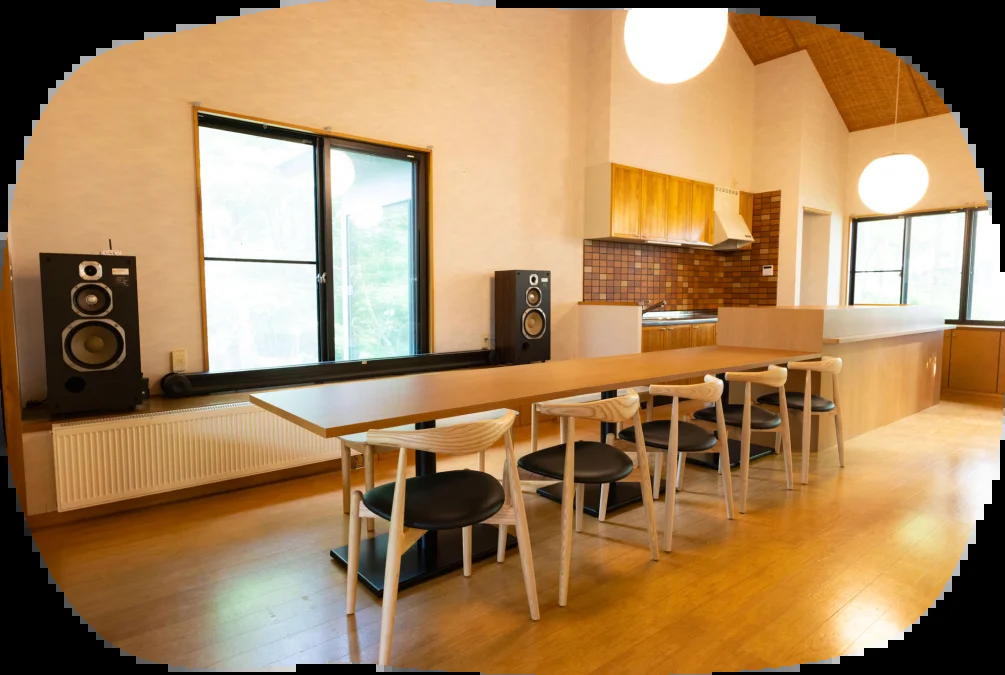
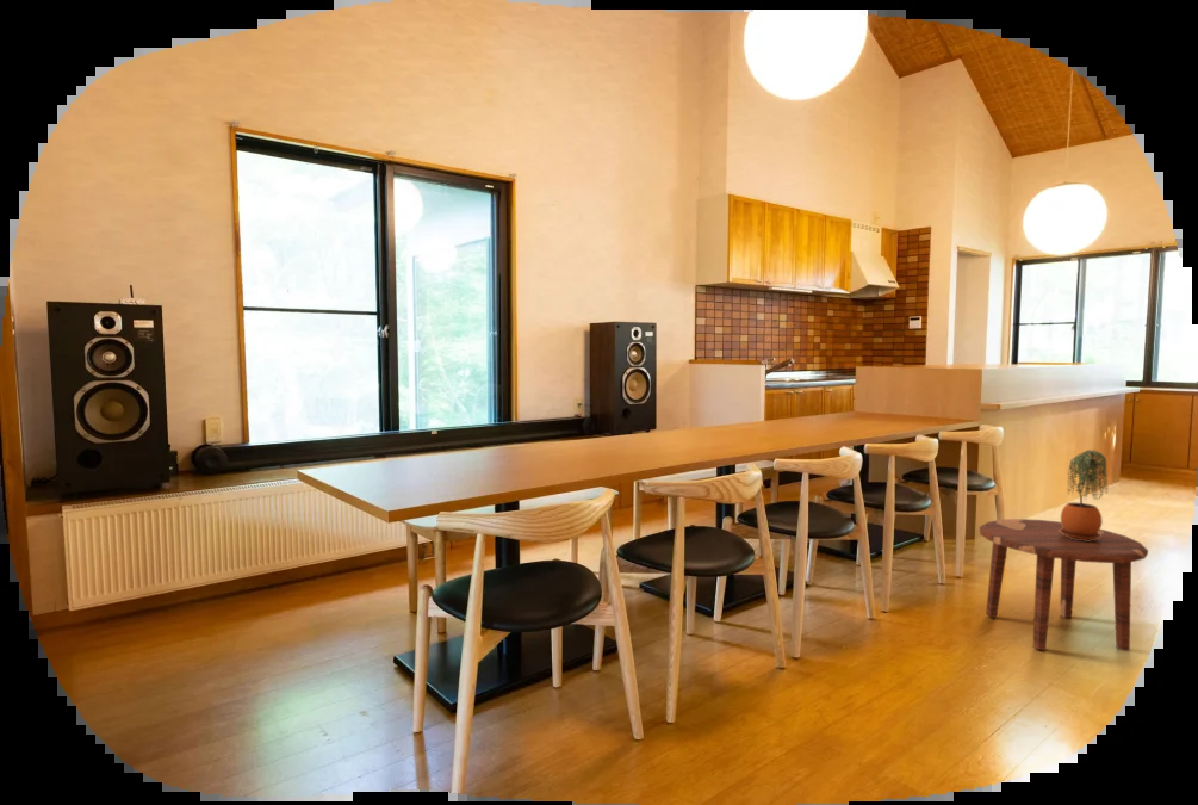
+ side table [979,518,1149,652]
+ potted plant [1059,448,1110,541]
